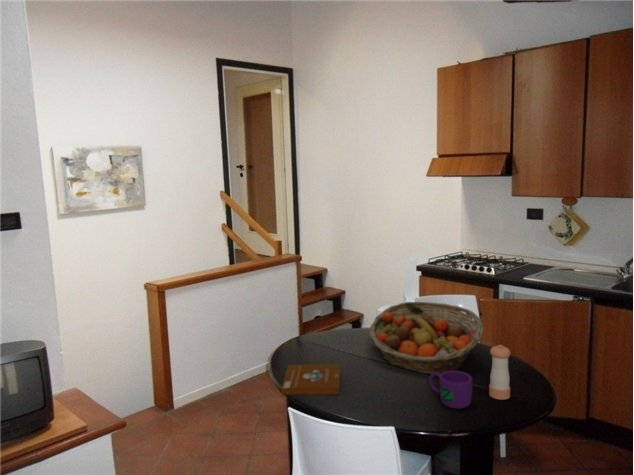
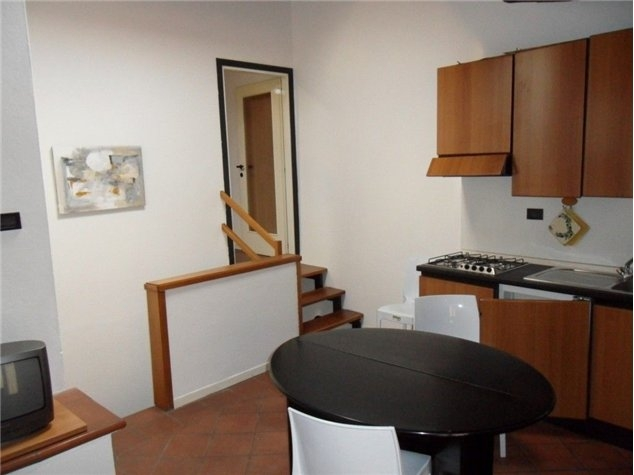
- fruit basket [369,301,484,375]
- book [280,363,341,396]
- pepper shaker [488,344,512,401]
- mug [428,370,473,410]
